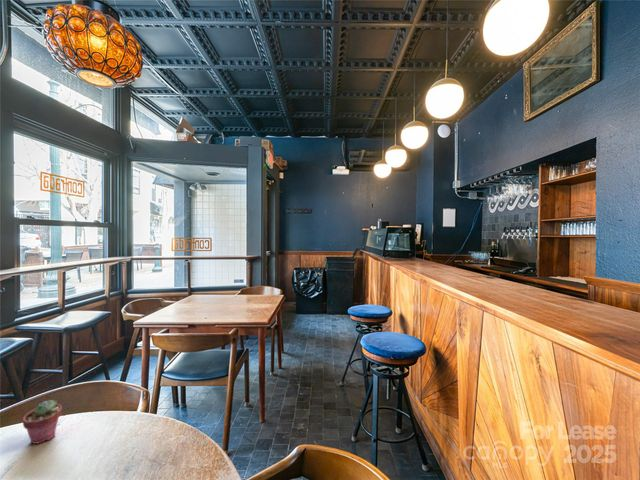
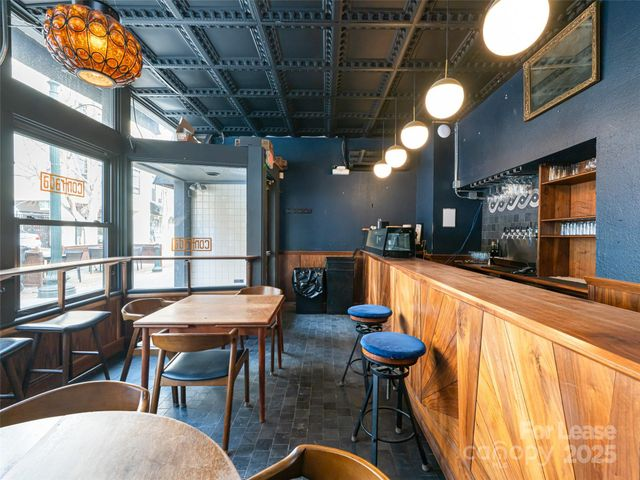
- potted succulent [22,399,63,445]
